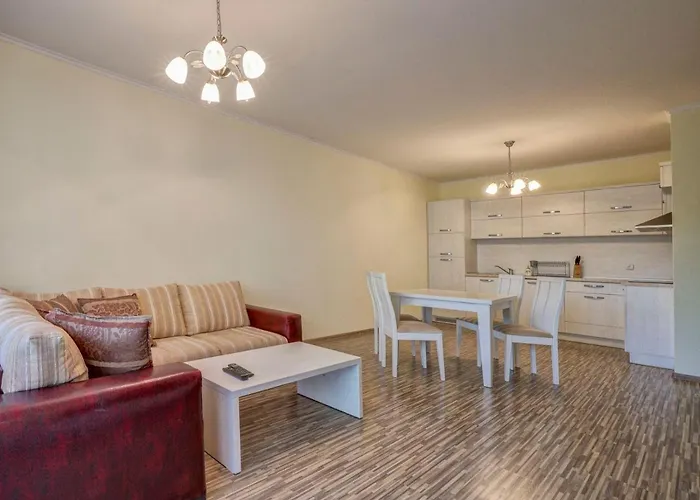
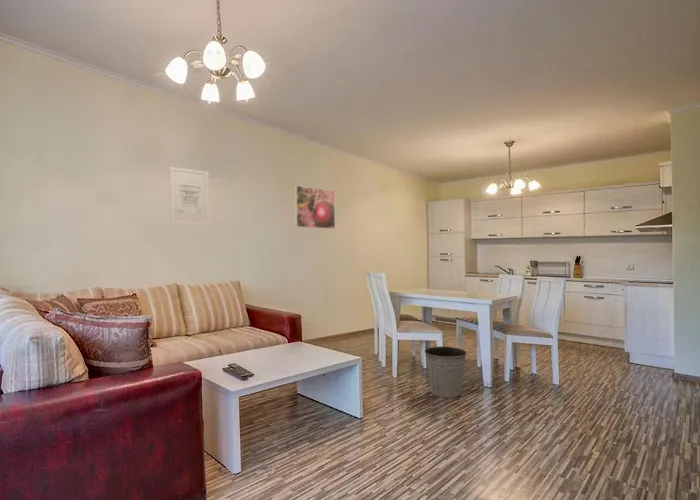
+ bucket [424,345,470,399]
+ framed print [294,185,336,230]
+ wall art [168,166,210,226]
